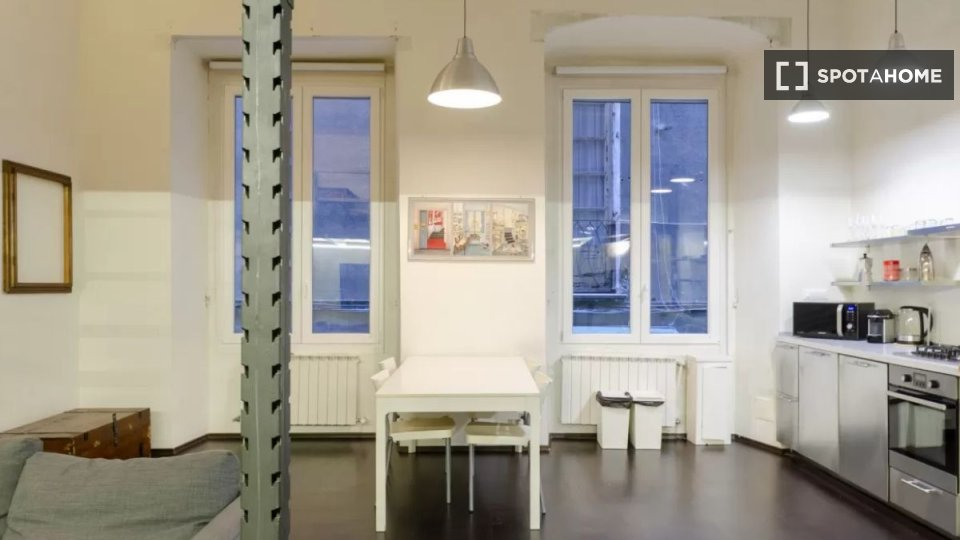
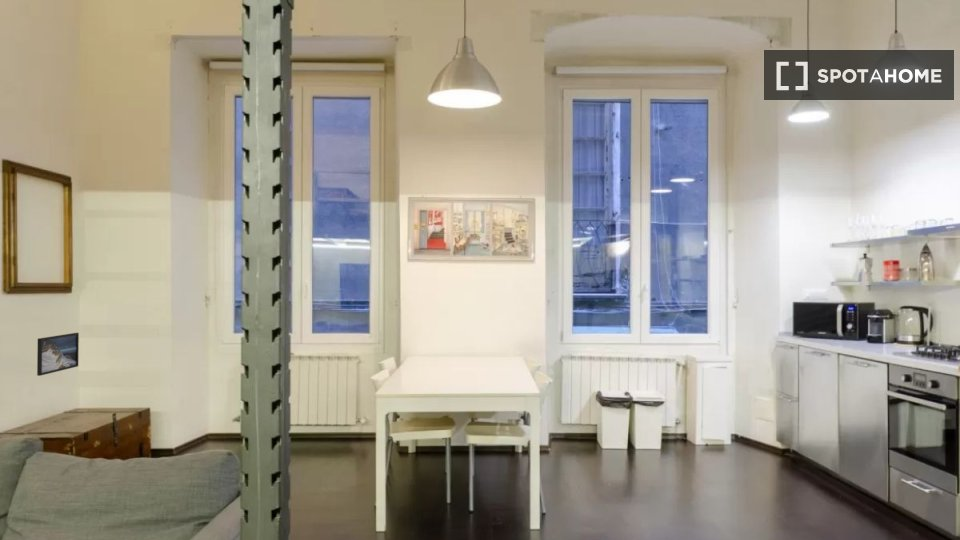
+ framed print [36,332,80,377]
